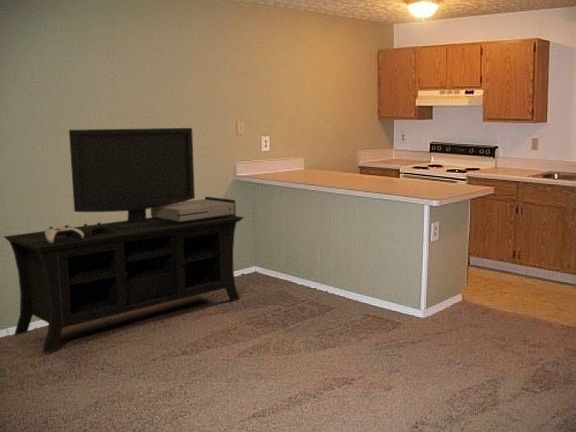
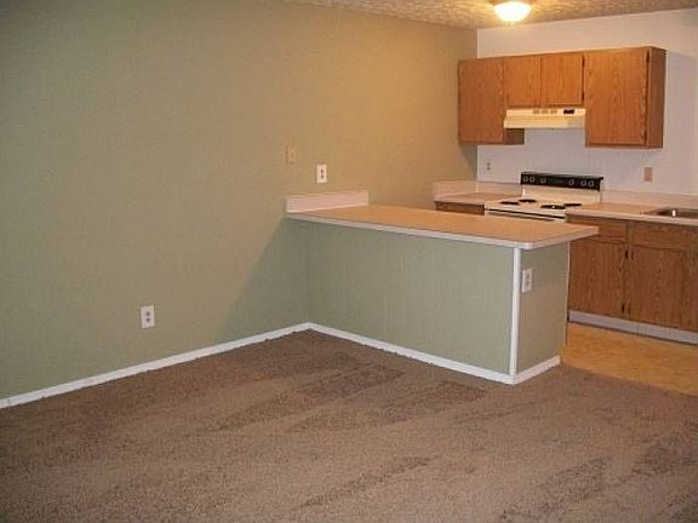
- media console [2,127,245,353]
